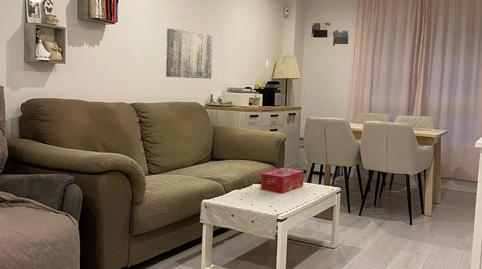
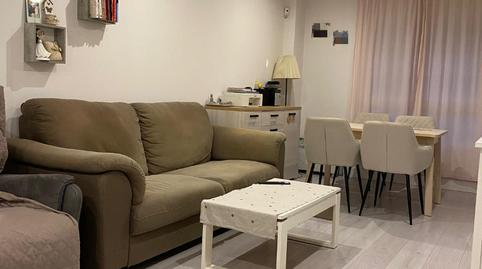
- tissue box [260,167,305,194]
- wall art [165,28,214,80]
